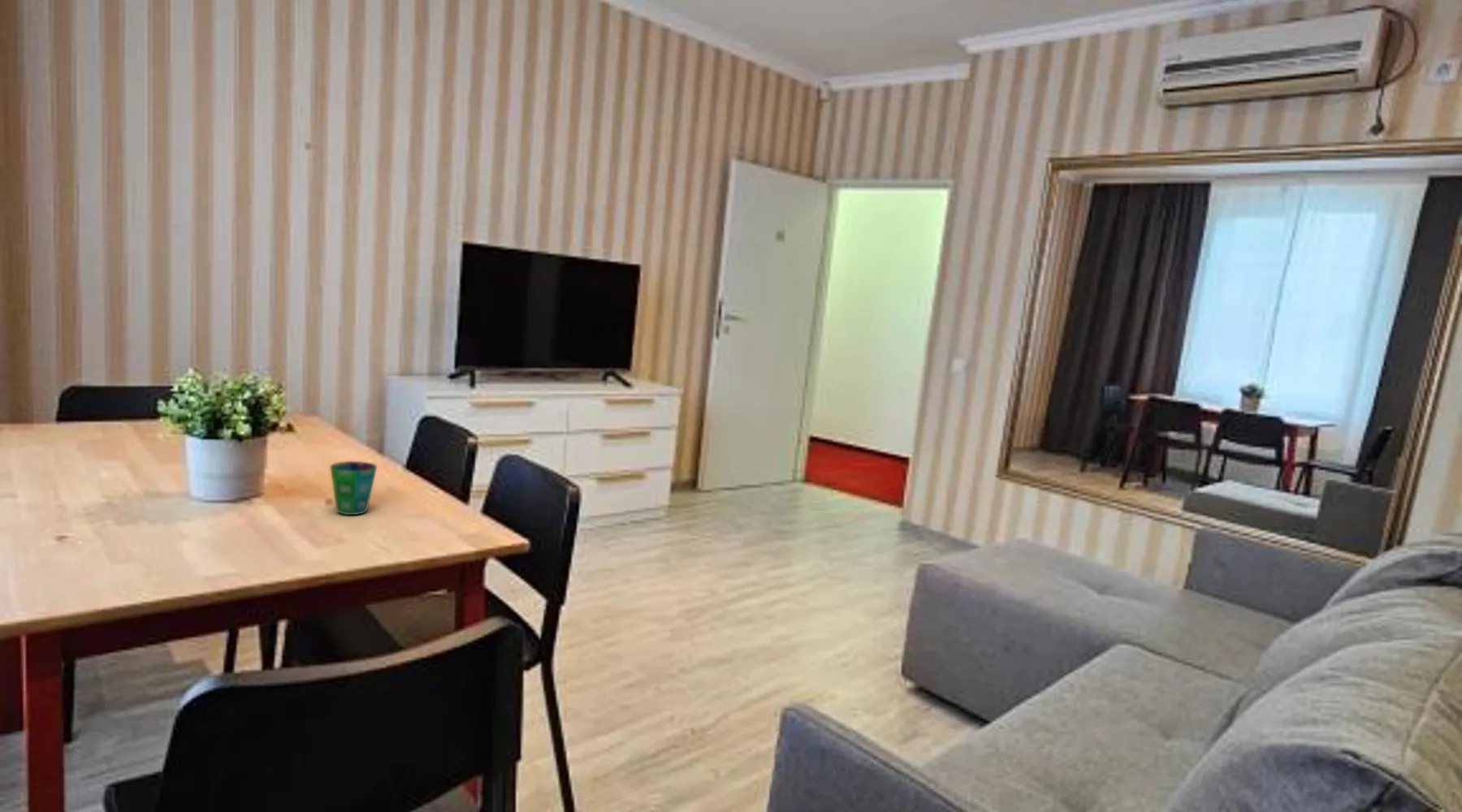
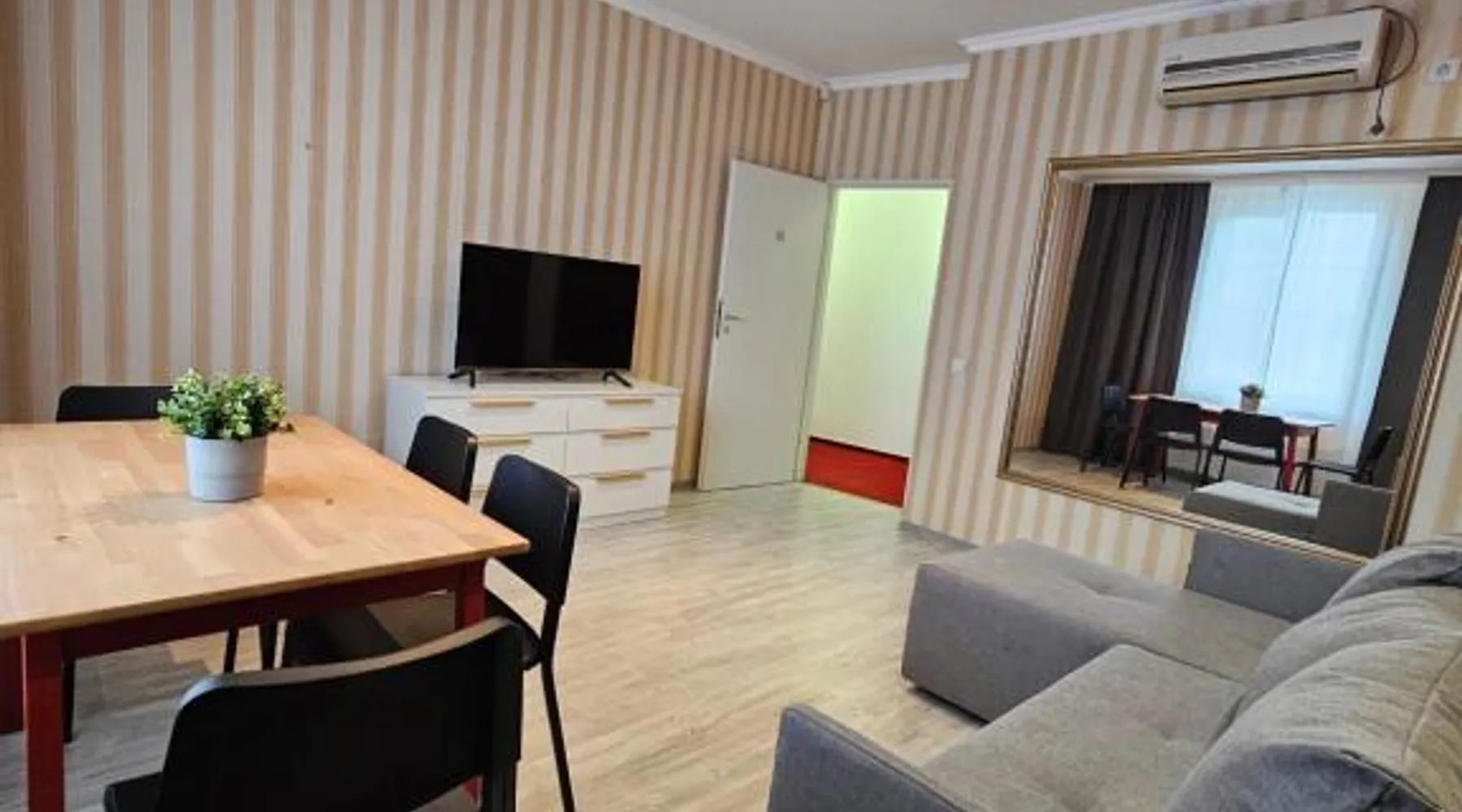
- cup [329,460,378,516]
